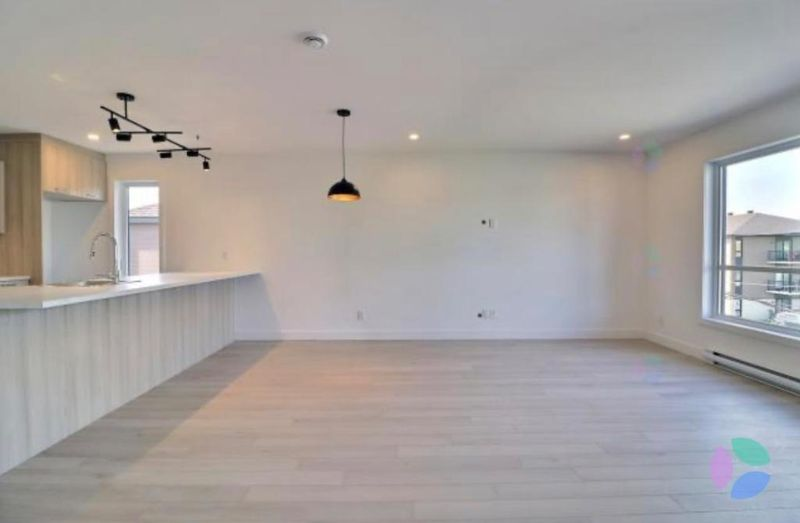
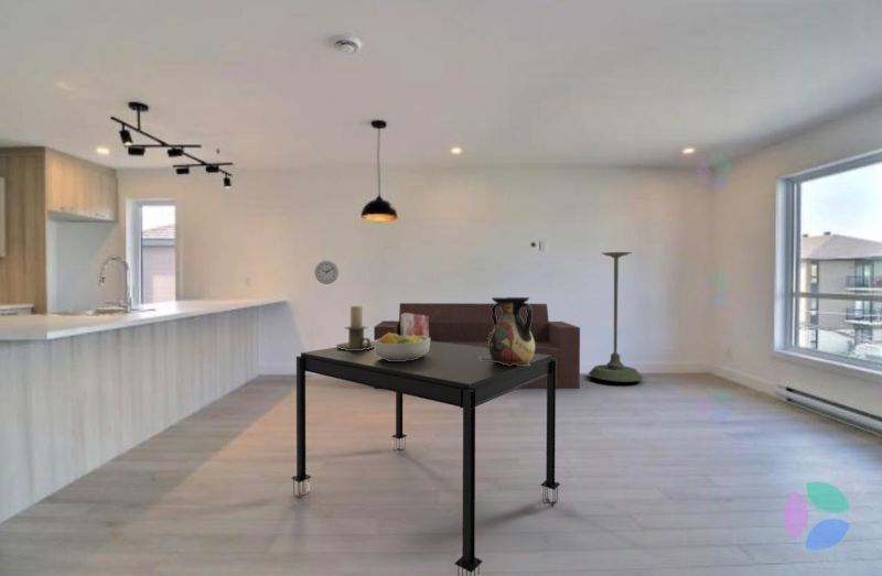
+ sofa [373,302,581,390]
+ candle holder [335,305,374,350]
+ wall clock [313,260,340,285]
+ vase [478,296,535,366]
+ fruit bowl [373,333,430,361]
+ dining table [290,340,561,576]
+ plant stand [588,251,644,383]
